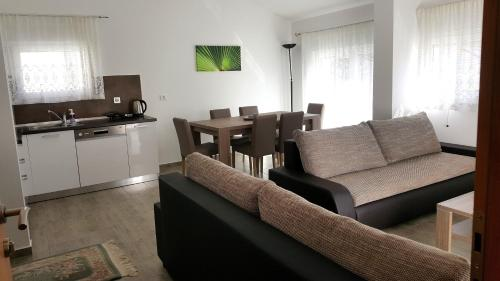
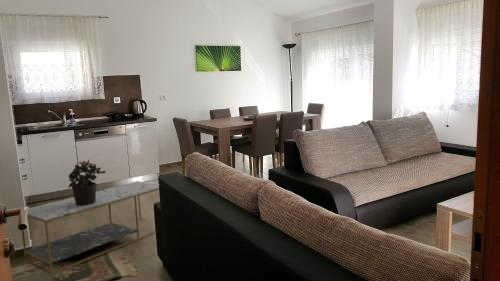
+ coffee table [21,180,160,275]
+ potted plant [67,159,106,206]
